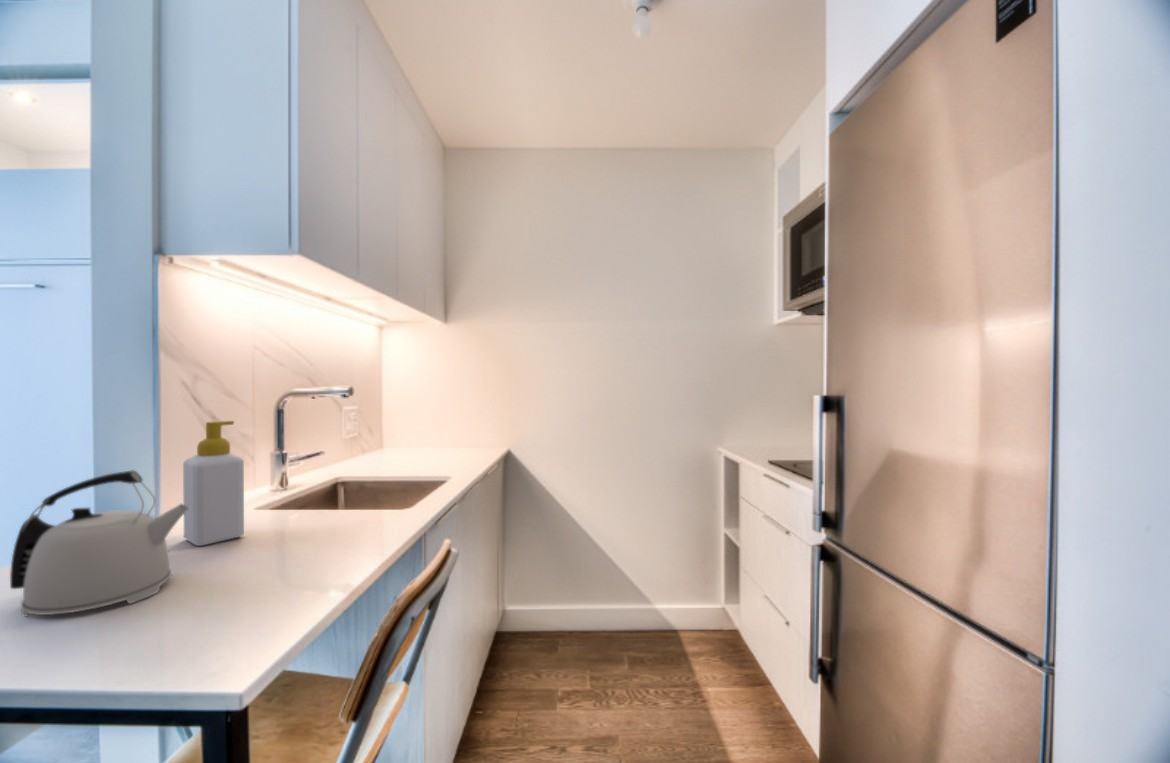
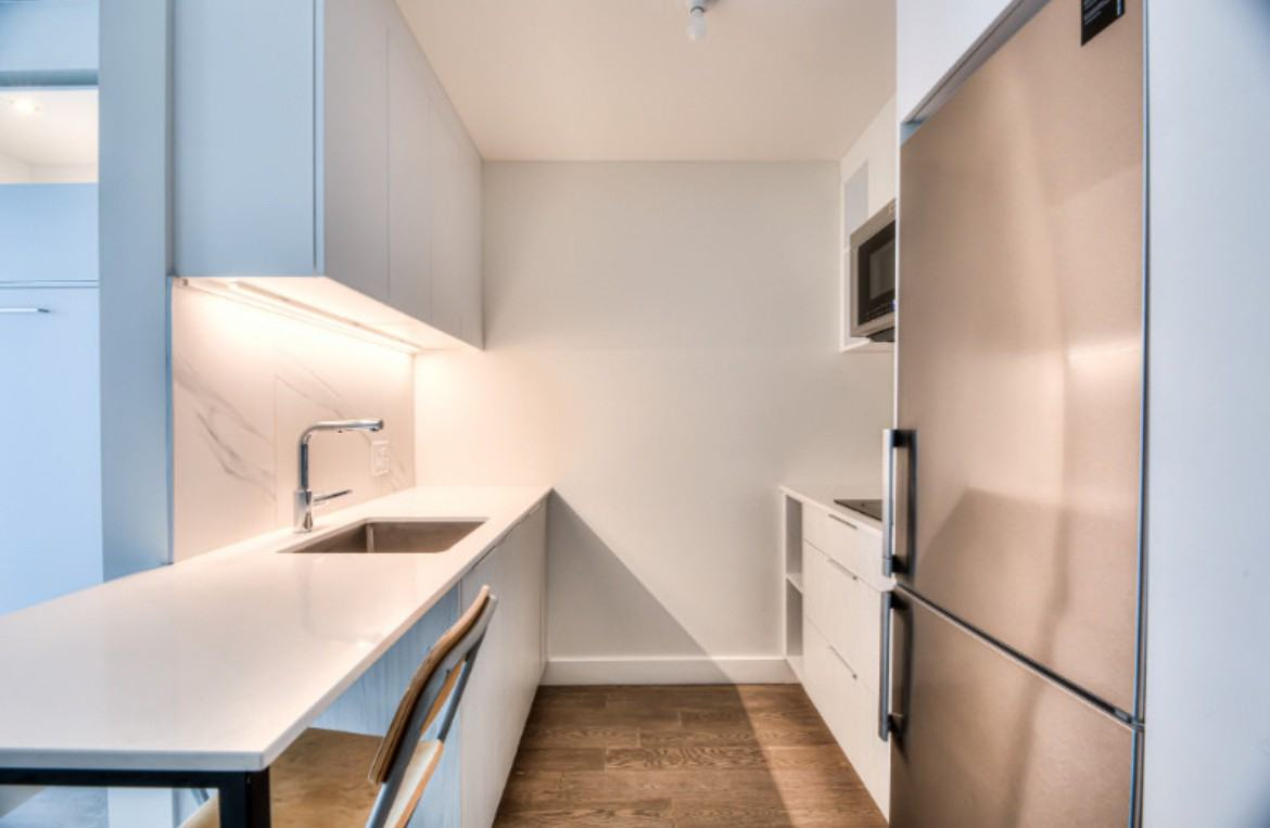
- kettle [9,469,191,618]
- soap bottle [182,420,245,547]
